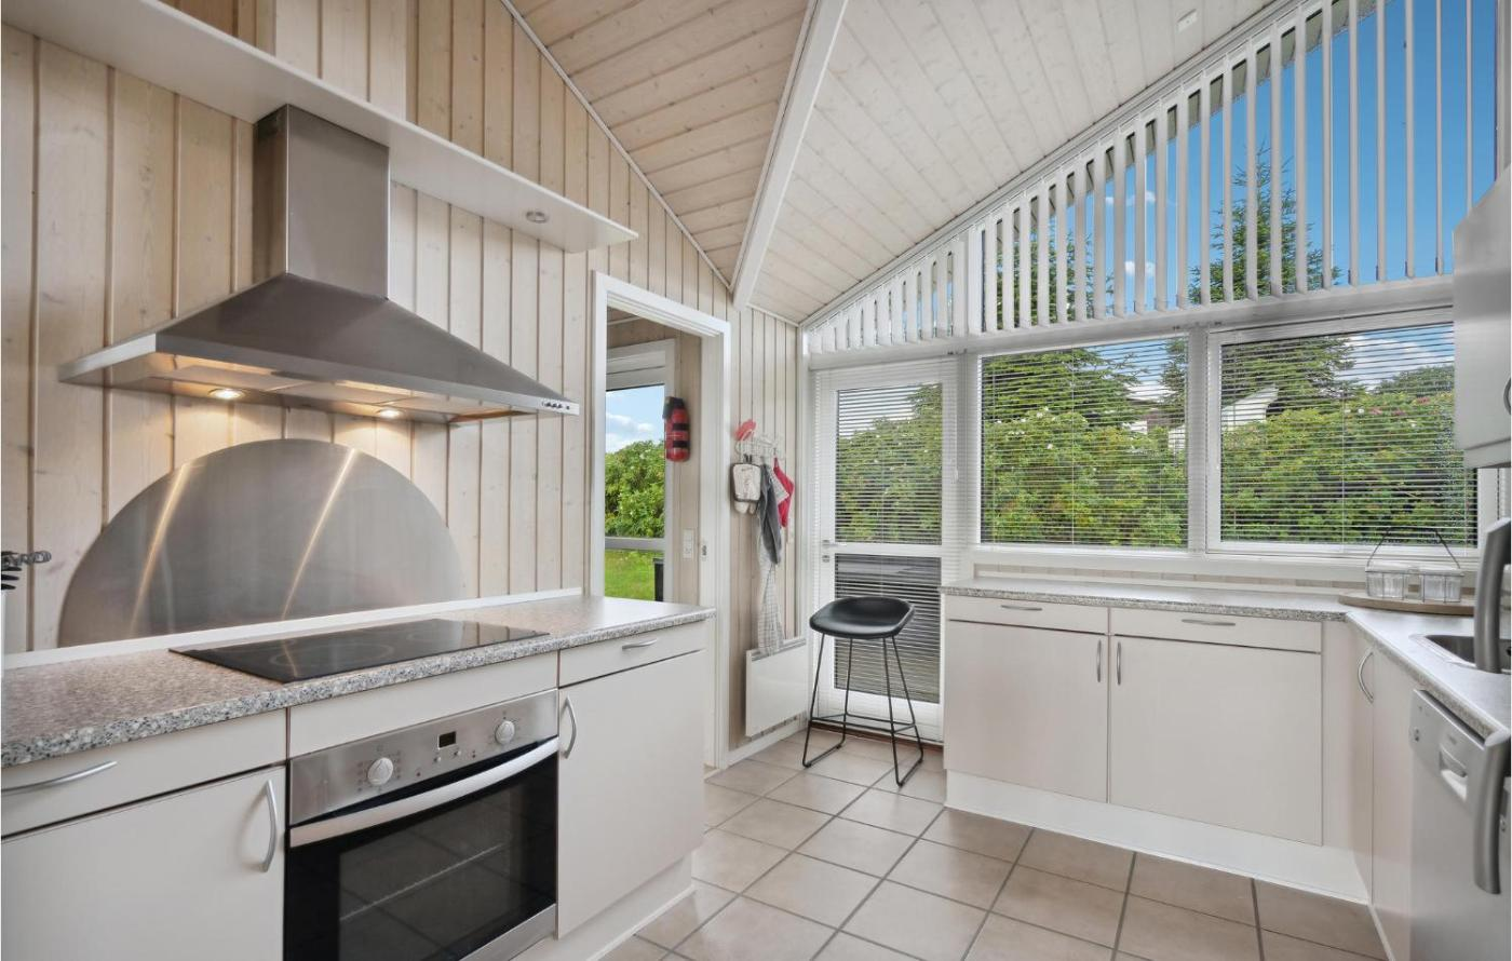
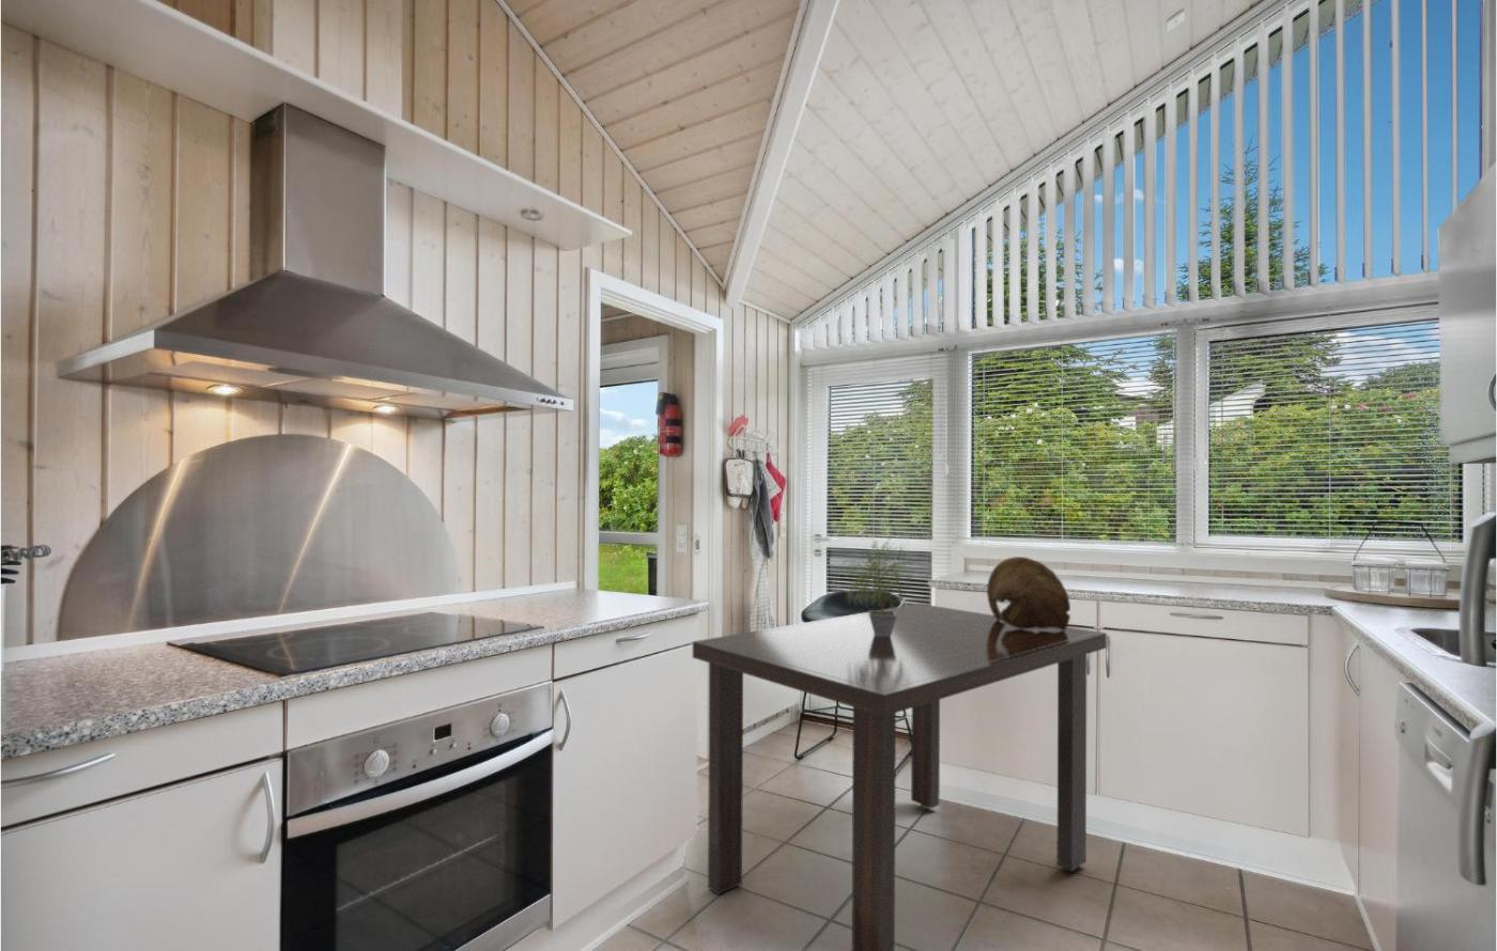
+ dining table [692,603,1107,951]
+ bowl [986,555,1071,630]
+ potted plant [834,533,921,637]
